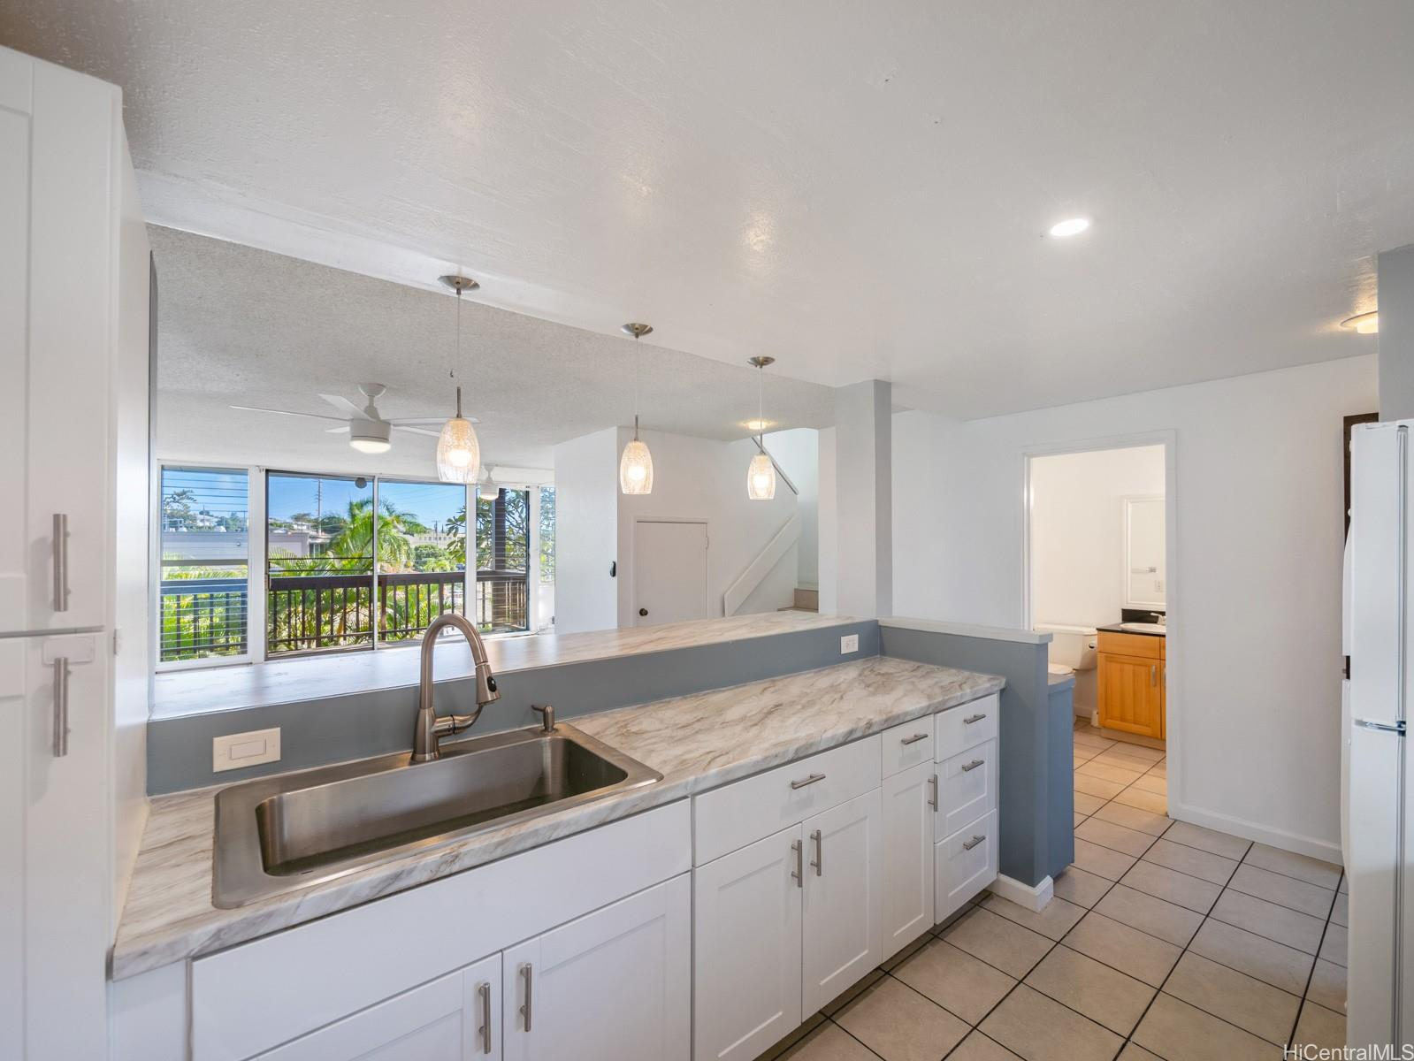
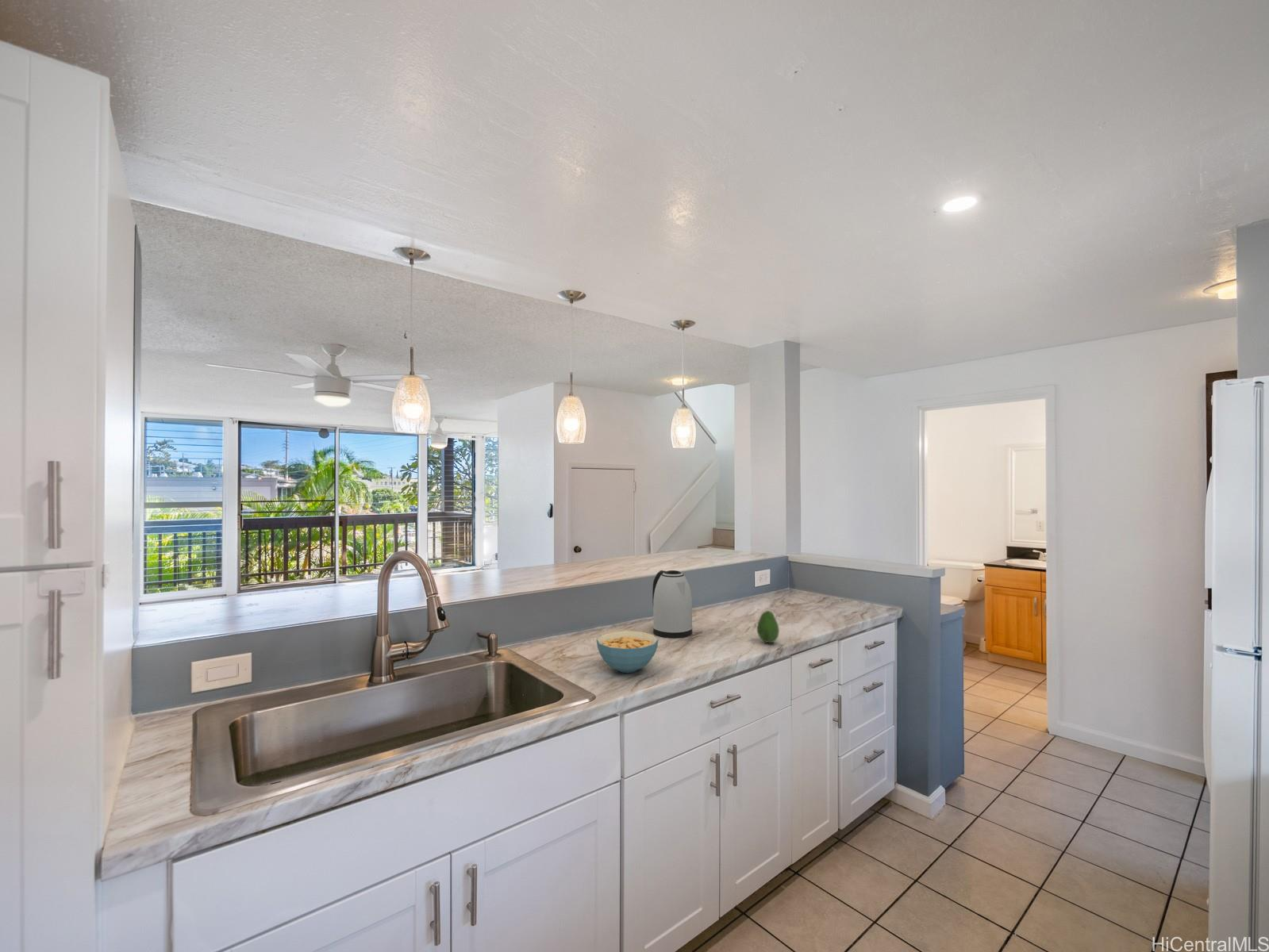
+ cereal bowl [596,630,659,674]
+ fruit [756,610,780,644]
+ kettle [652,570,694,639]
